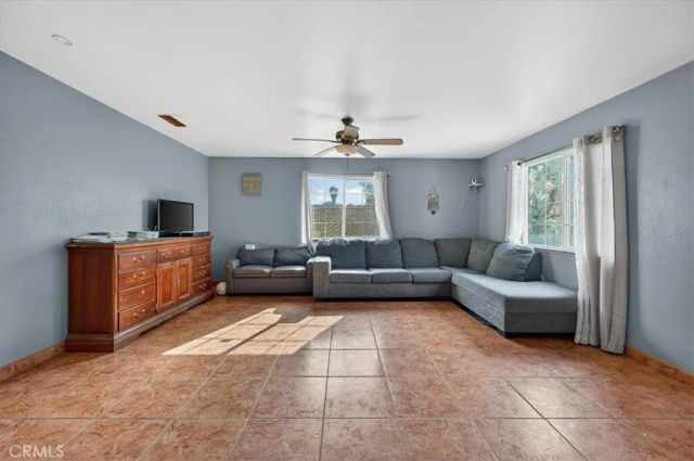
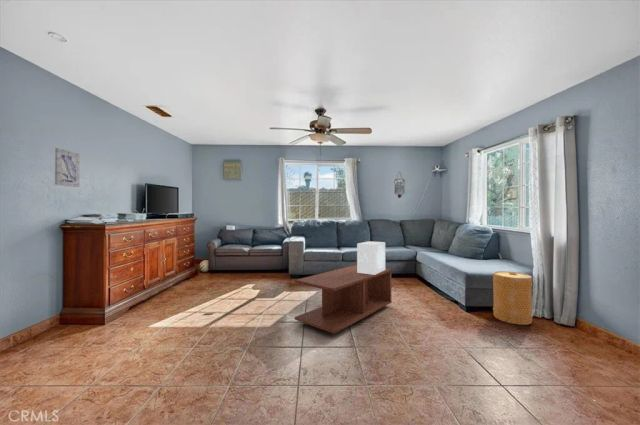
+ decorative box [356,240,387,275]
+ basket [492,270,534,325]
+ coffee table [294,264,393,335]
+ wall art [54,147,81,188]
